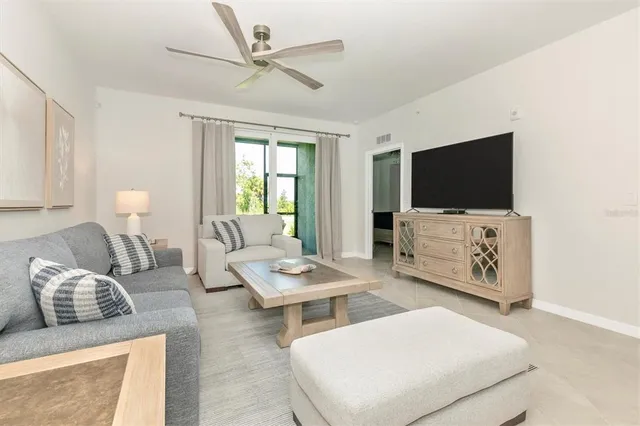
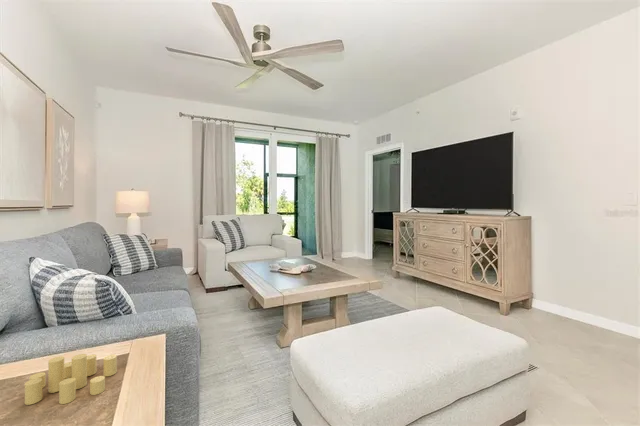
+ candle [24,353,118,406]
